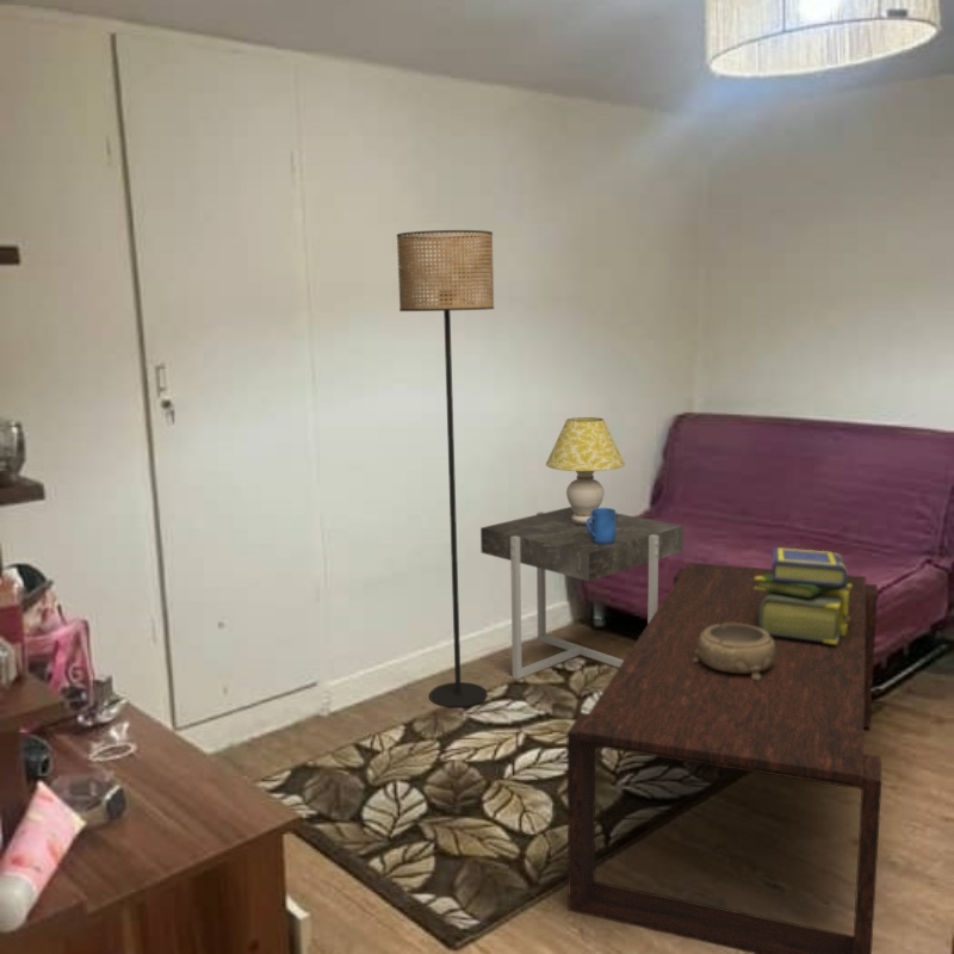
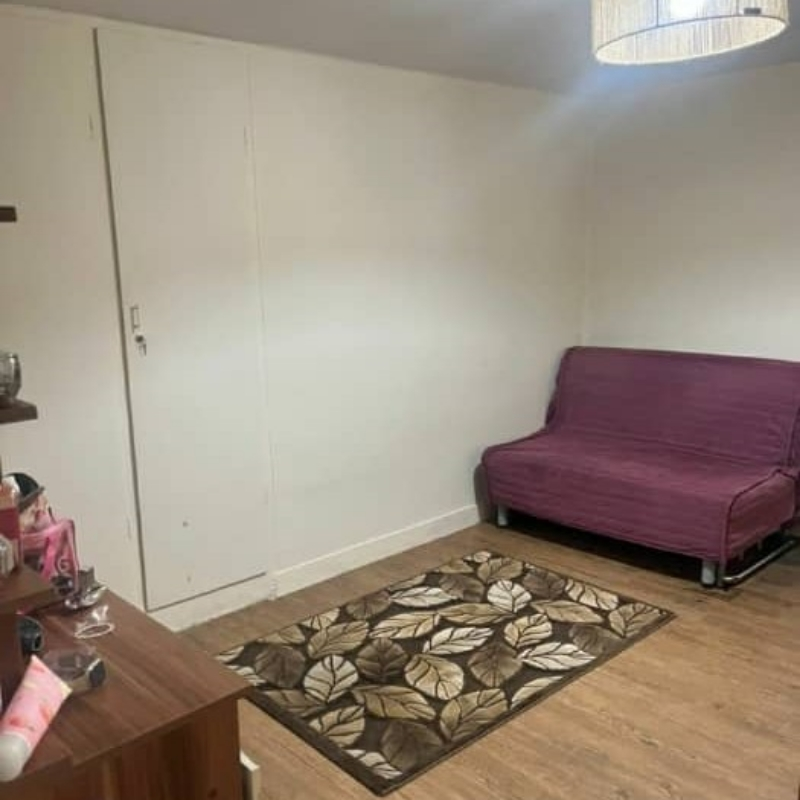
- floor lamp [396,229,495,708]
- decorative bowl [693,624,775,680]
- stack of books [754,546,851,644]
- side table [479,506,684,680]
- table lamp [545,416,626,524]
- coffee table [565,562,882,954]
- mug [586,507,617,544]
